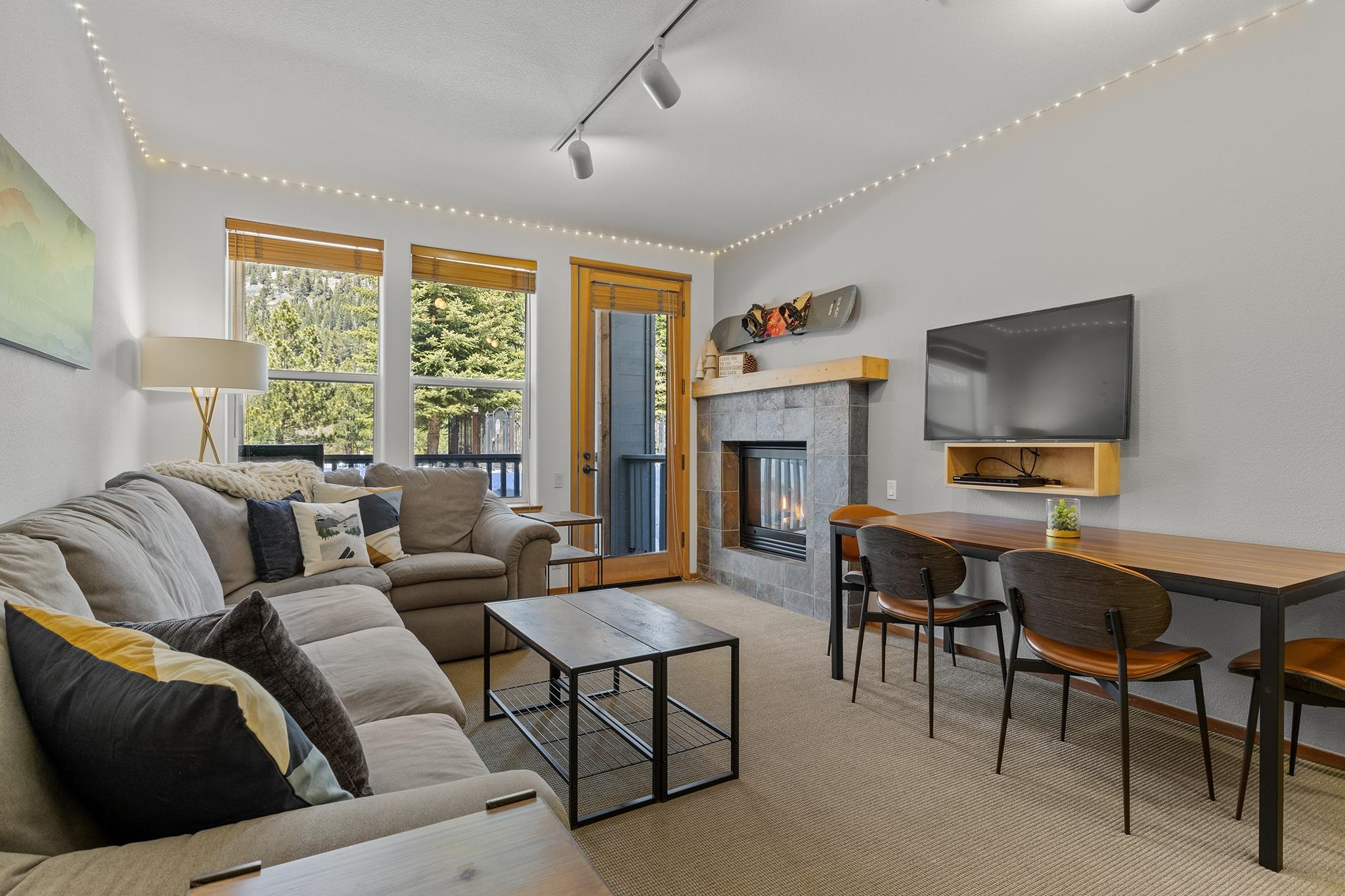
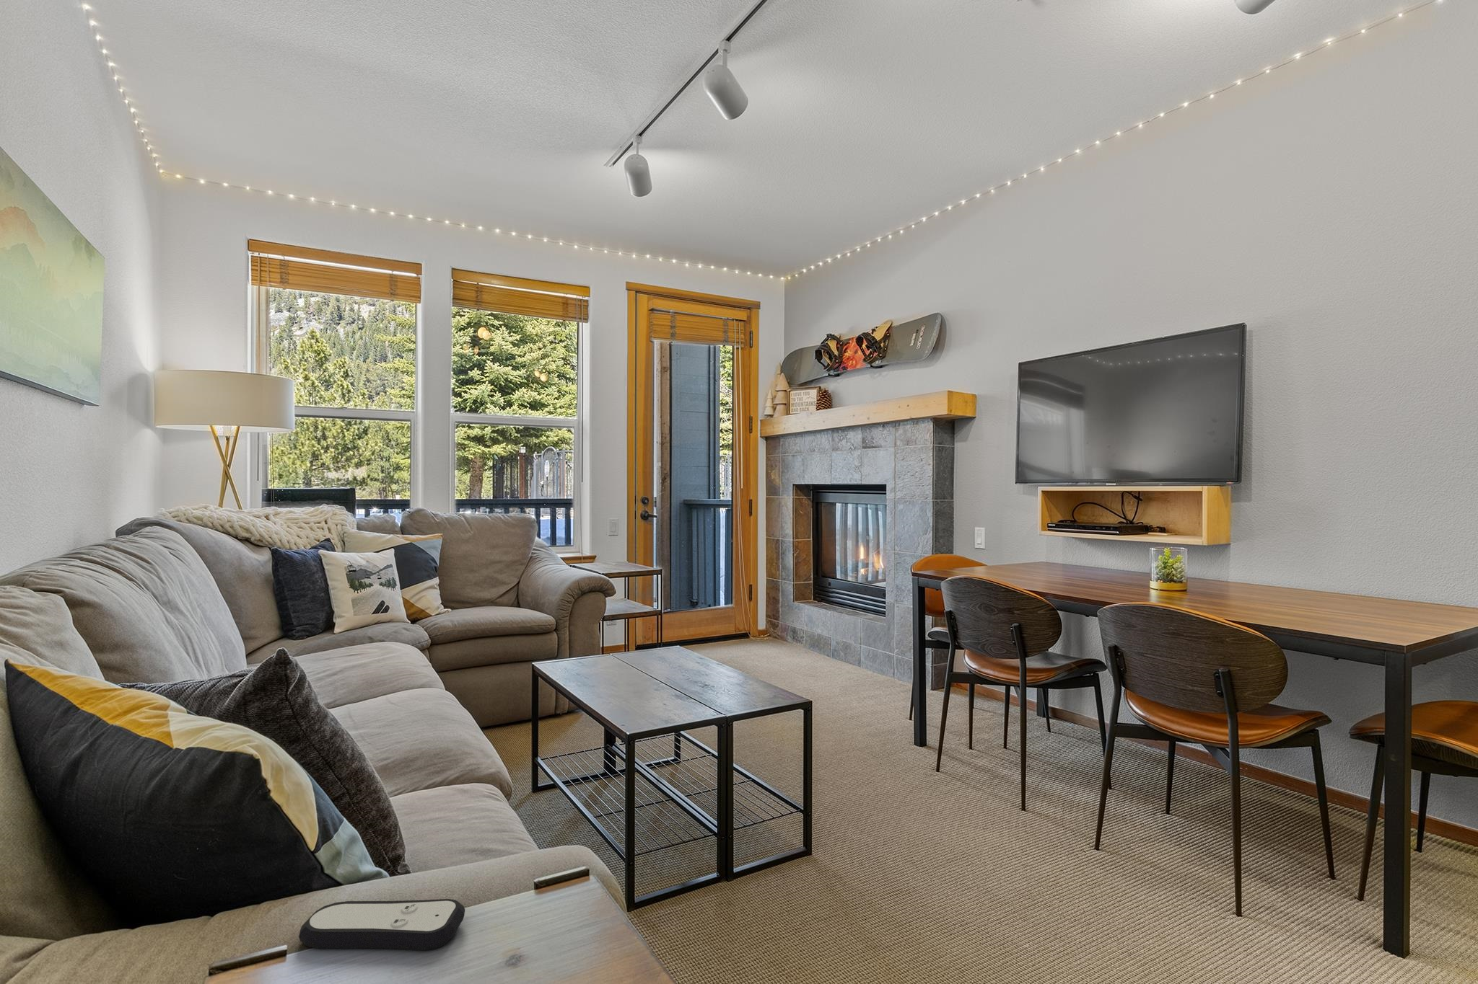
+ remote control [298,898,466,951]
